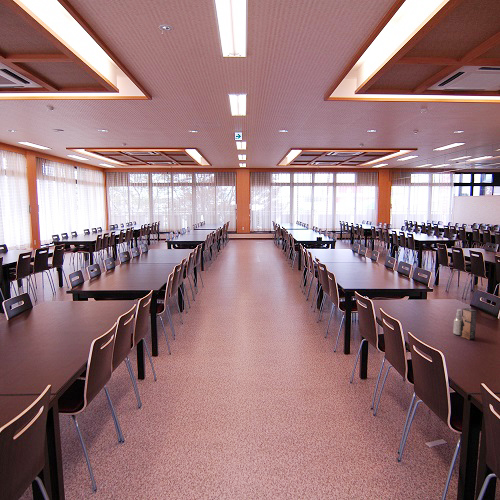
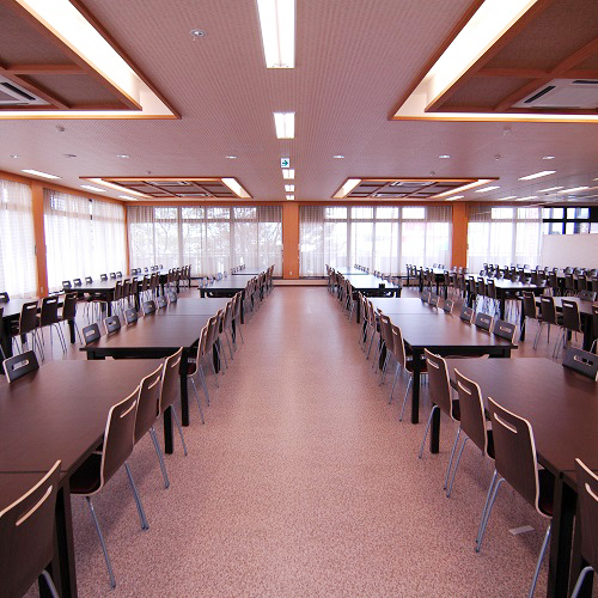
- spray bottle [452,307,478,341]
